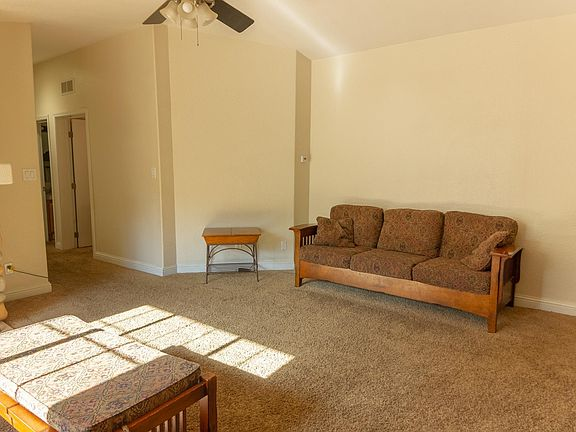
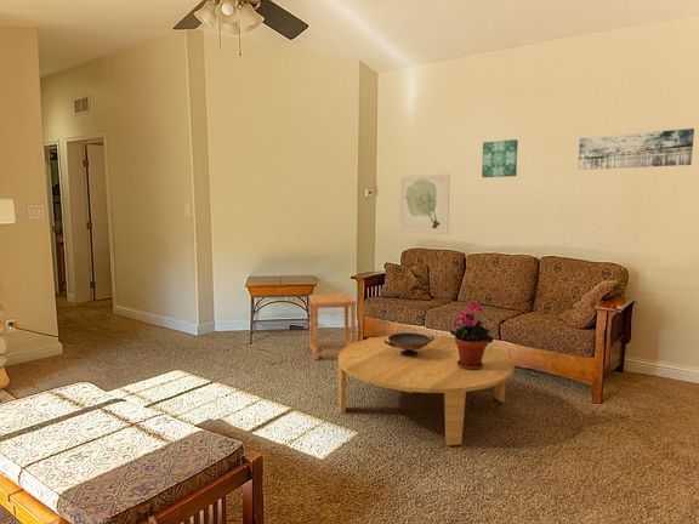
+ potted plant [449,300,494,370]
+ side table [307,292,357,361]
+ coffee table [337,334,515,446]
+ wall art [576,127,695,171]
+ wall art [398,172,450,235]
+ wall art [481,138,519,178]
+ decorative bowl [383,332,434,357]
